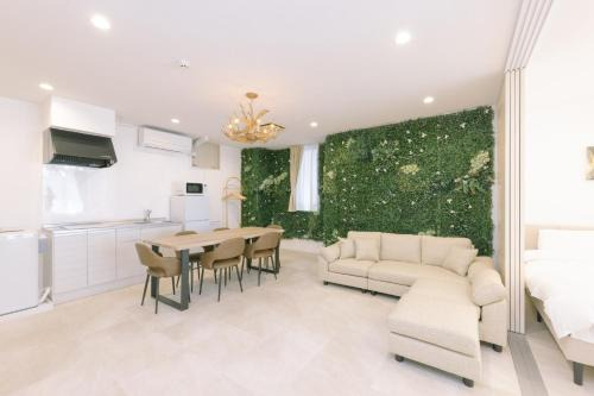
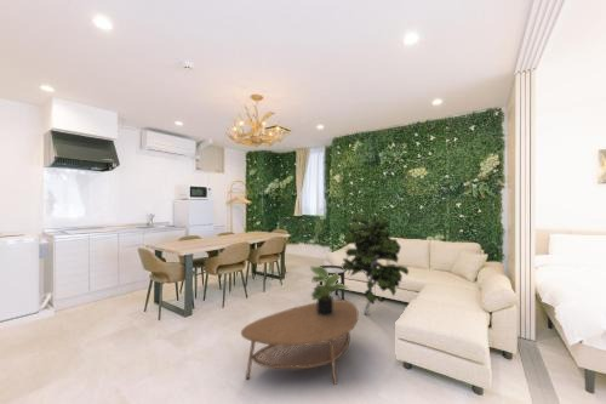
+ potted plant [309,264,351,317]
+ coffee table [240,298,360,386]
+ indoor plant [341,214,410,317]
+ side table [319,264,348,301]
